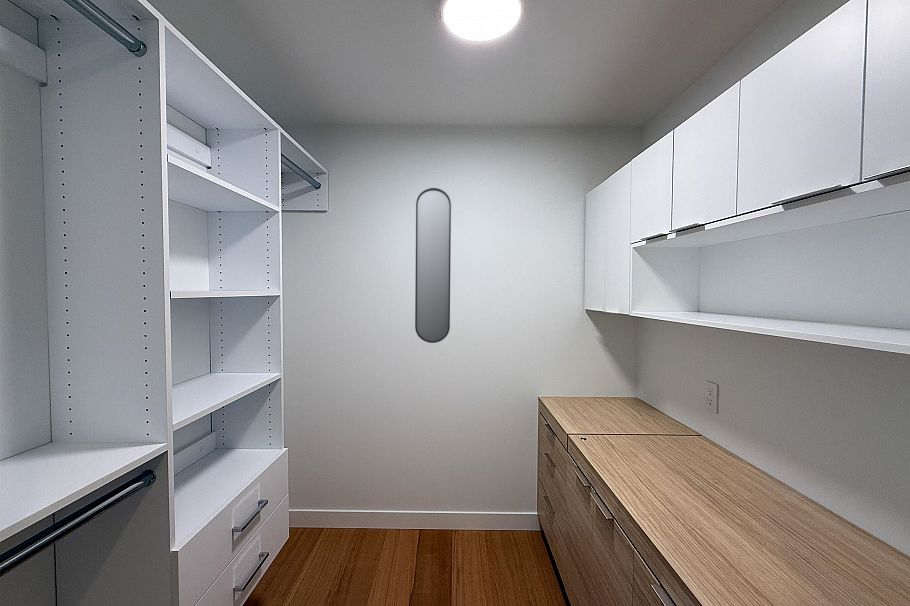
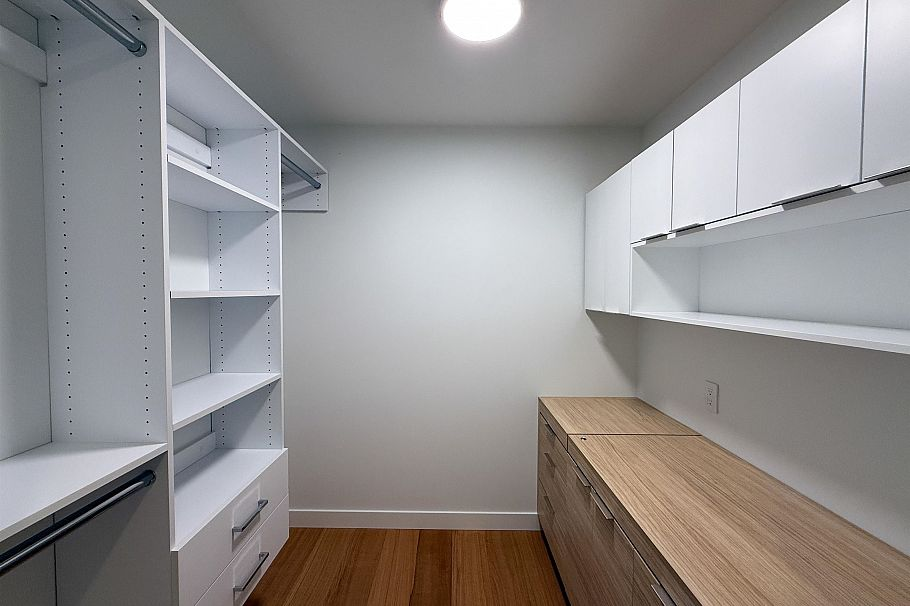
- home mirror [414,187,452,344]
